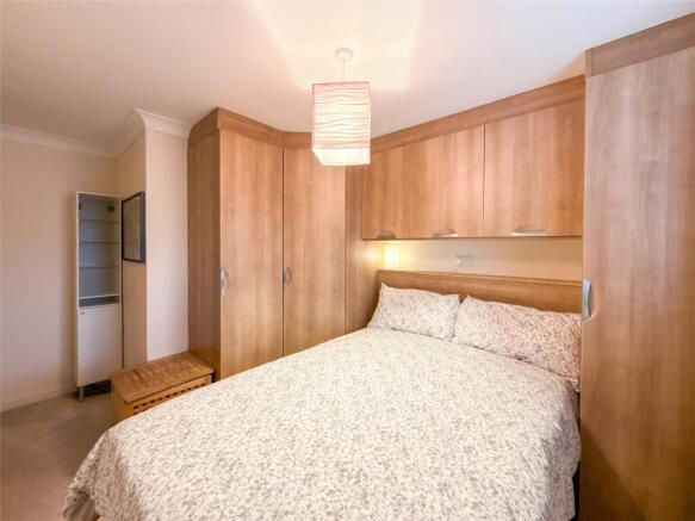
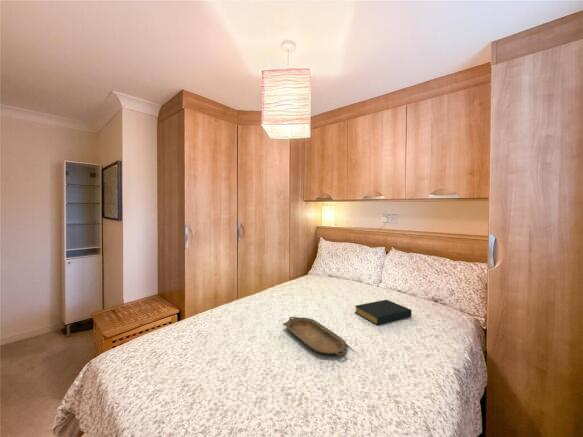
+ serving tray [282,316,347,357]
+ hardback book [354,299,413,326]
